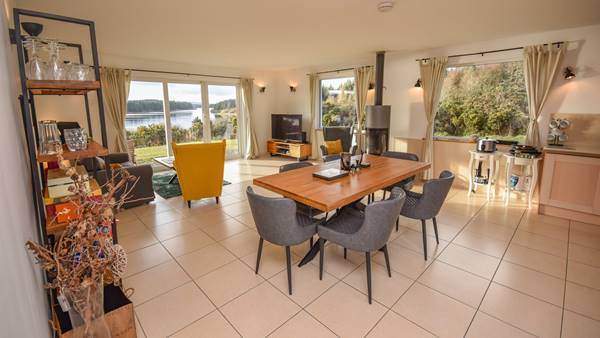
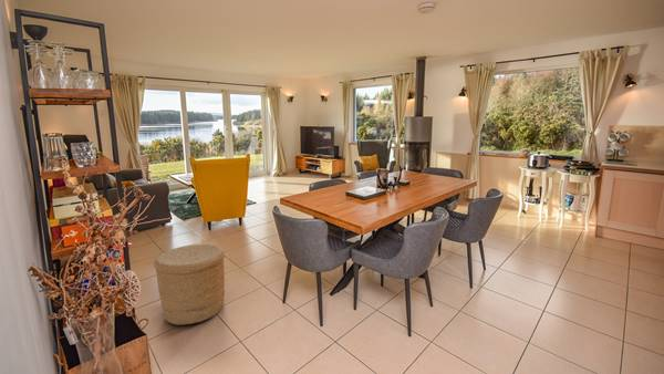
+ woven basket [153,243,226,326]
